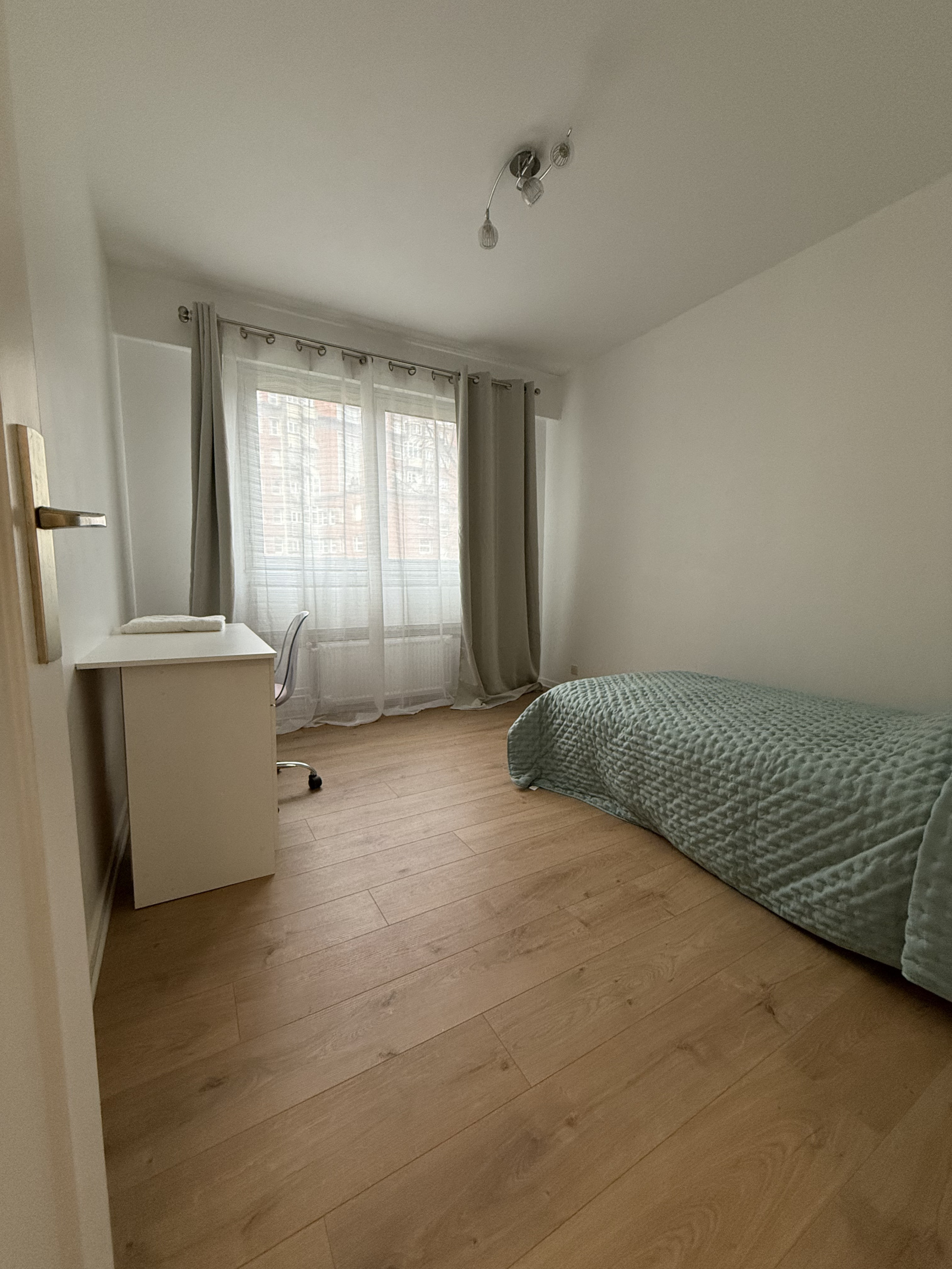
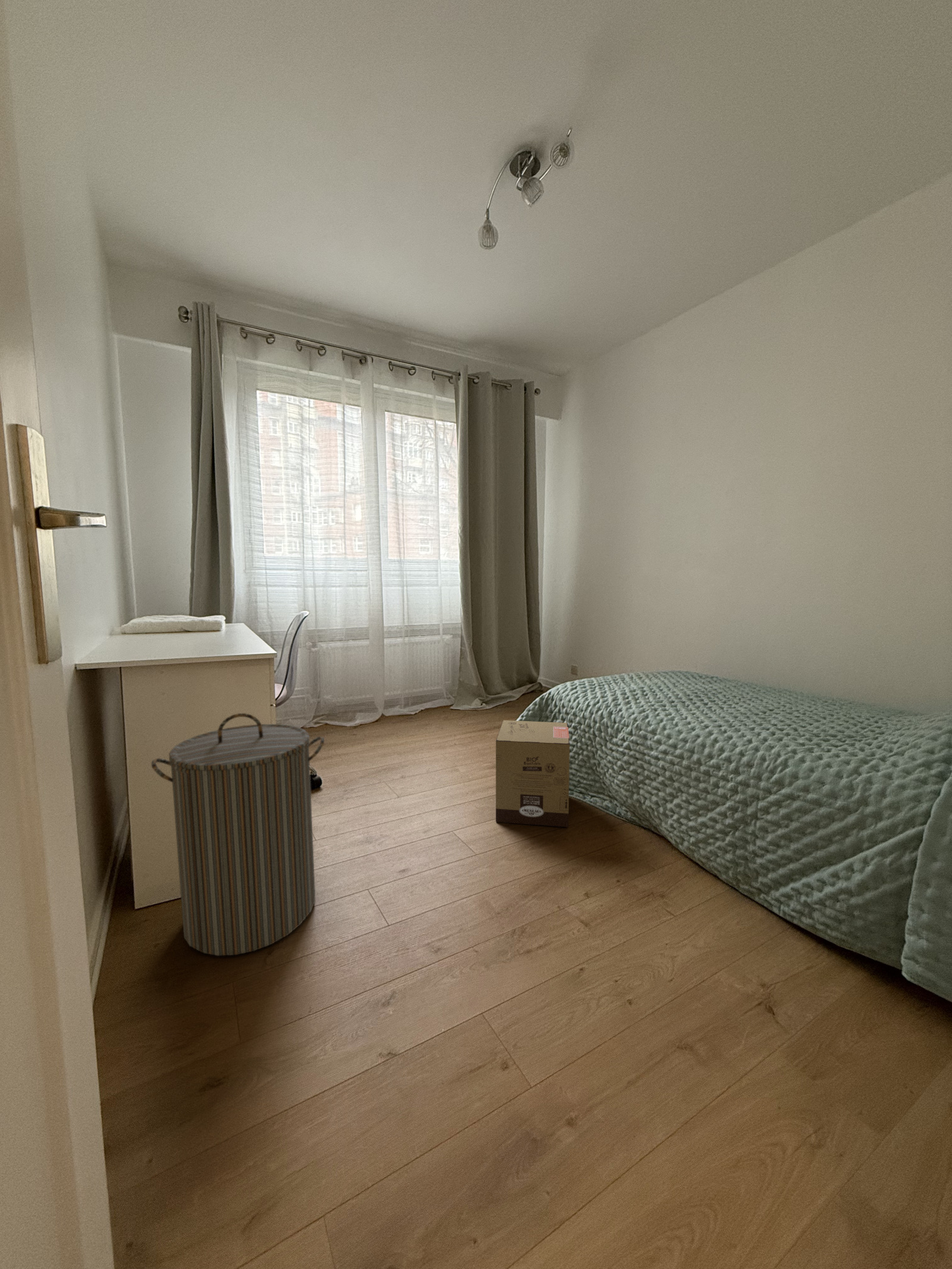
+ laundry hamper [151,713,325,957]
+ cardboard box [495,720,570,828]
